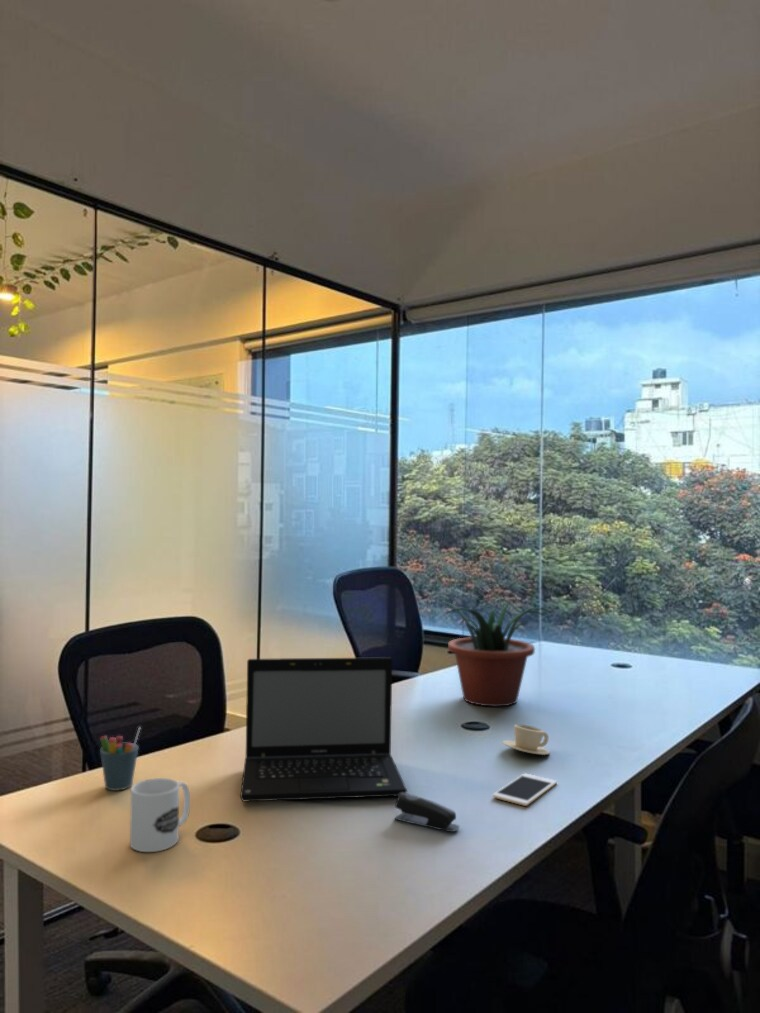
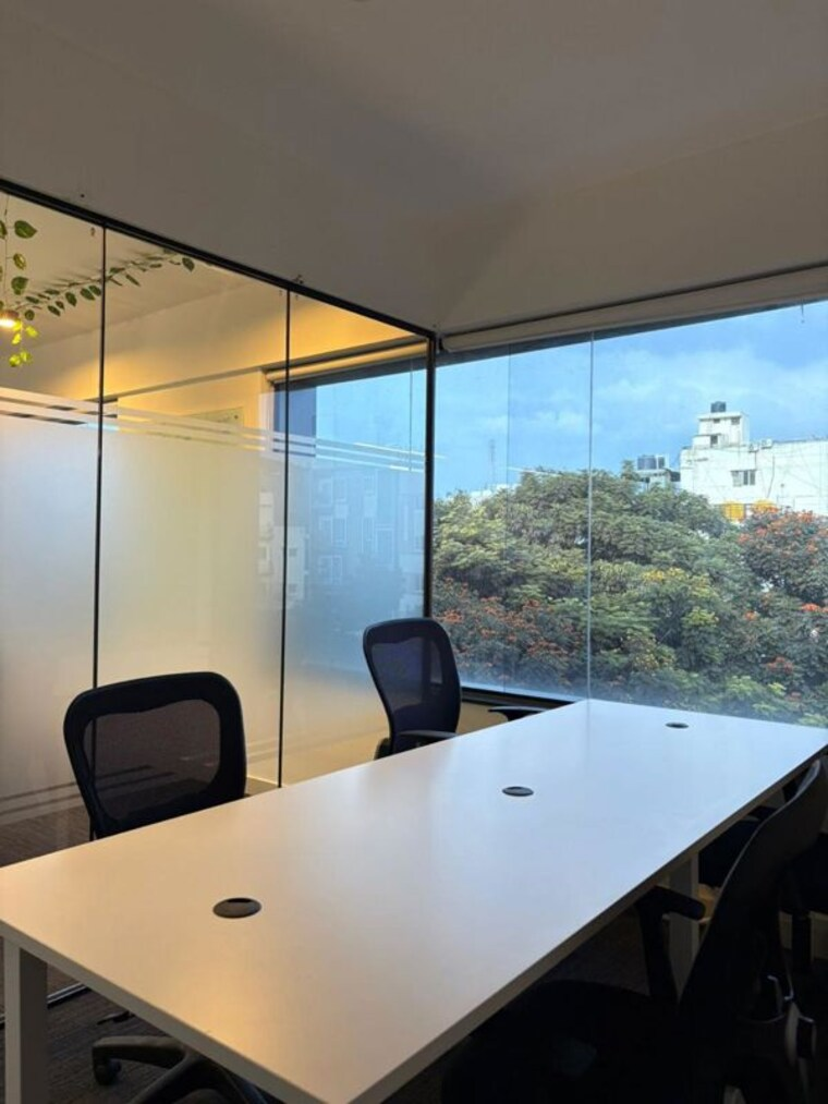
- potted plant [440,600,553,708]
- laptop [239,656,408,803]
- cup [502,723,551,756]
- stapler [394,793,460,833]
- cell phone [492,772,558,807]
- pen holder [99,726,142,792]
- mug [129,777,191,853]
